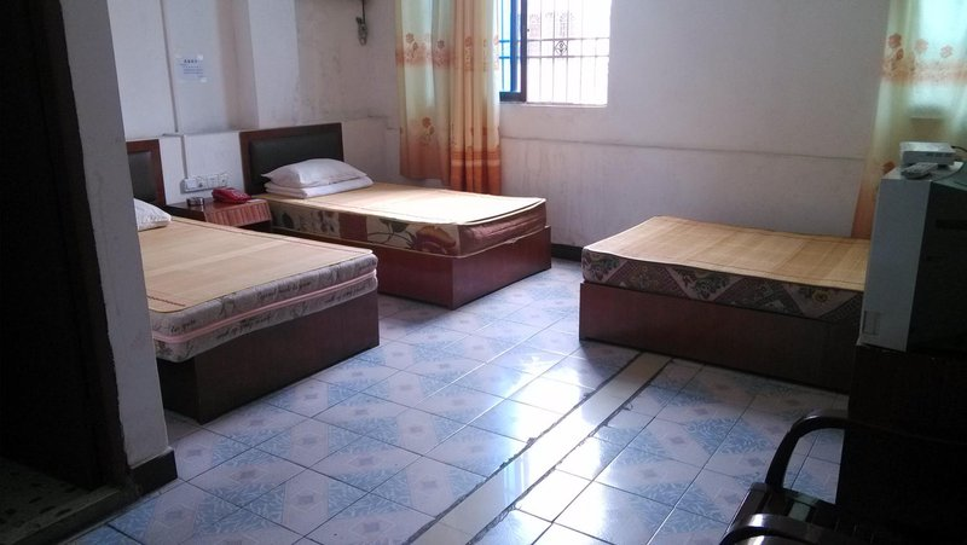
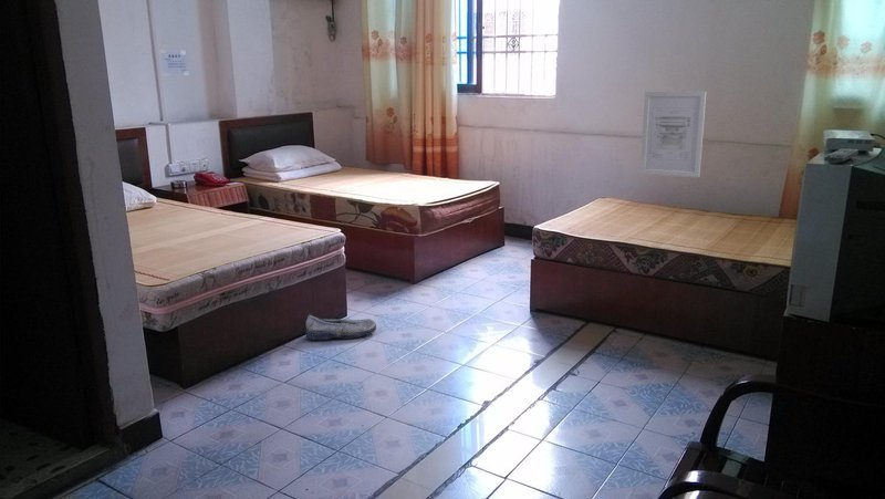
+ shoe [305,314,377,341]
+ wall art [639,91,707,178]
